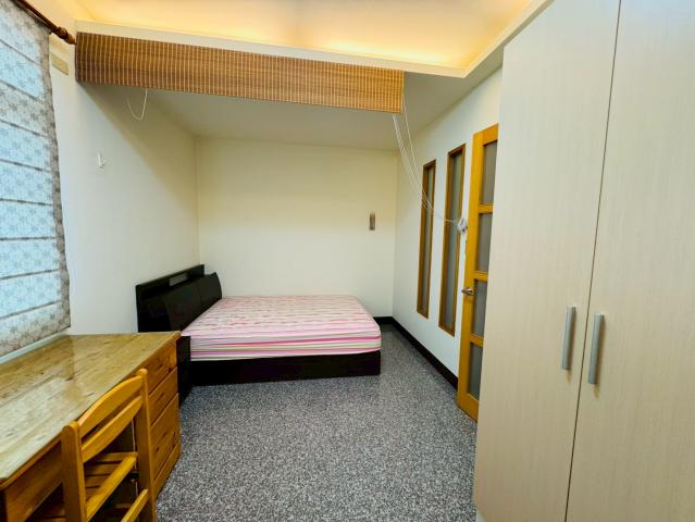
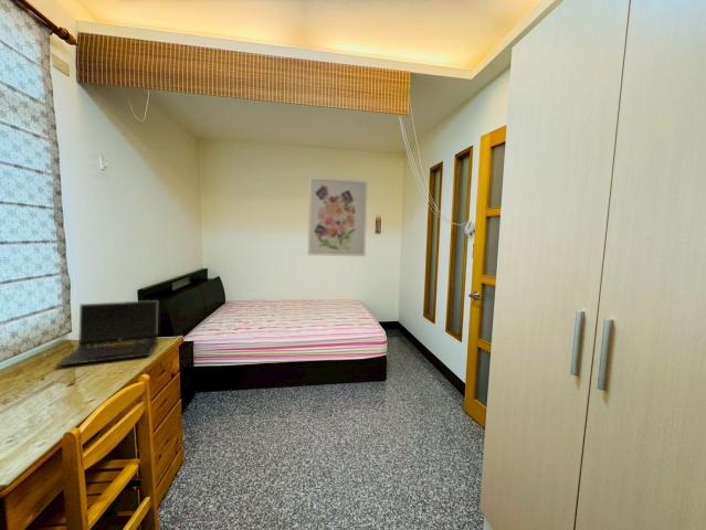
+ laptop computer [54,299,159,367]
+ wall art [307,176,369,257]
